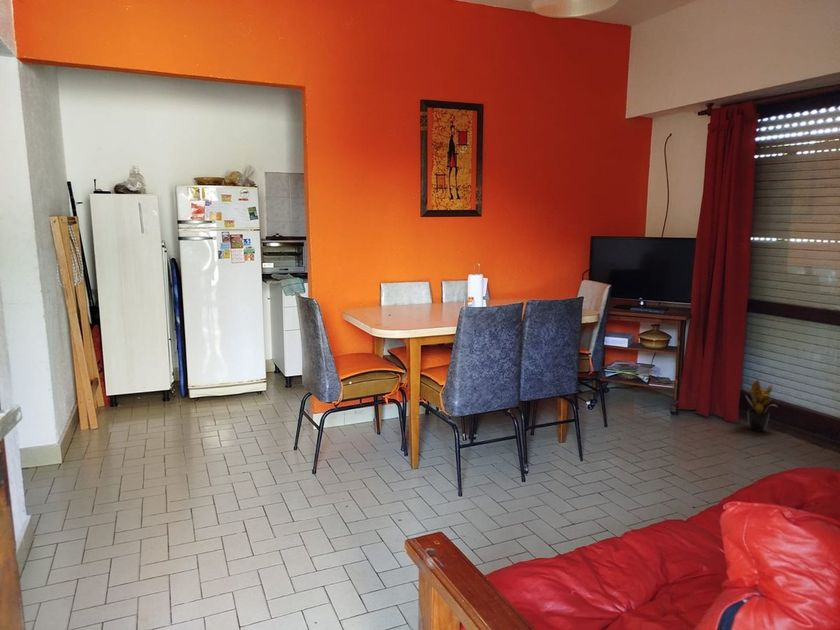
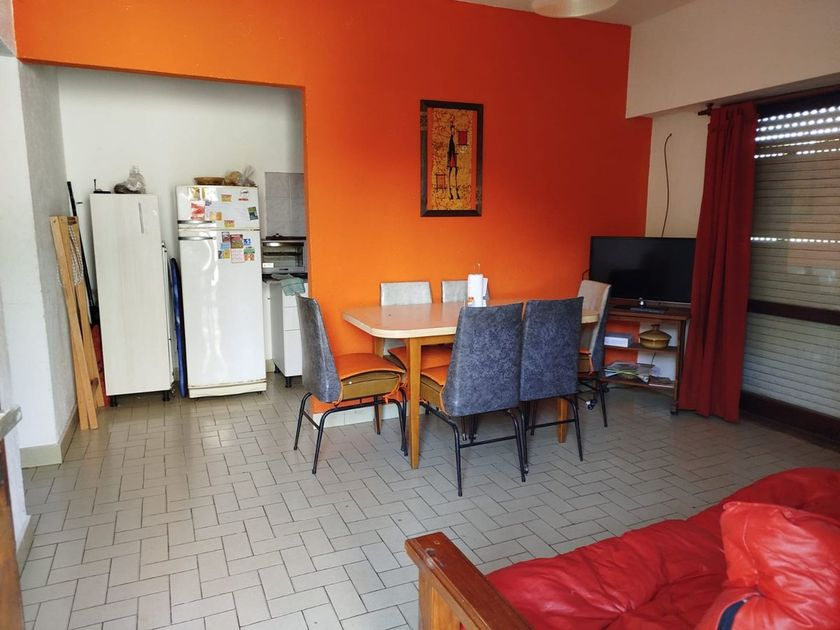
- potted plant [743,379,778,433]
